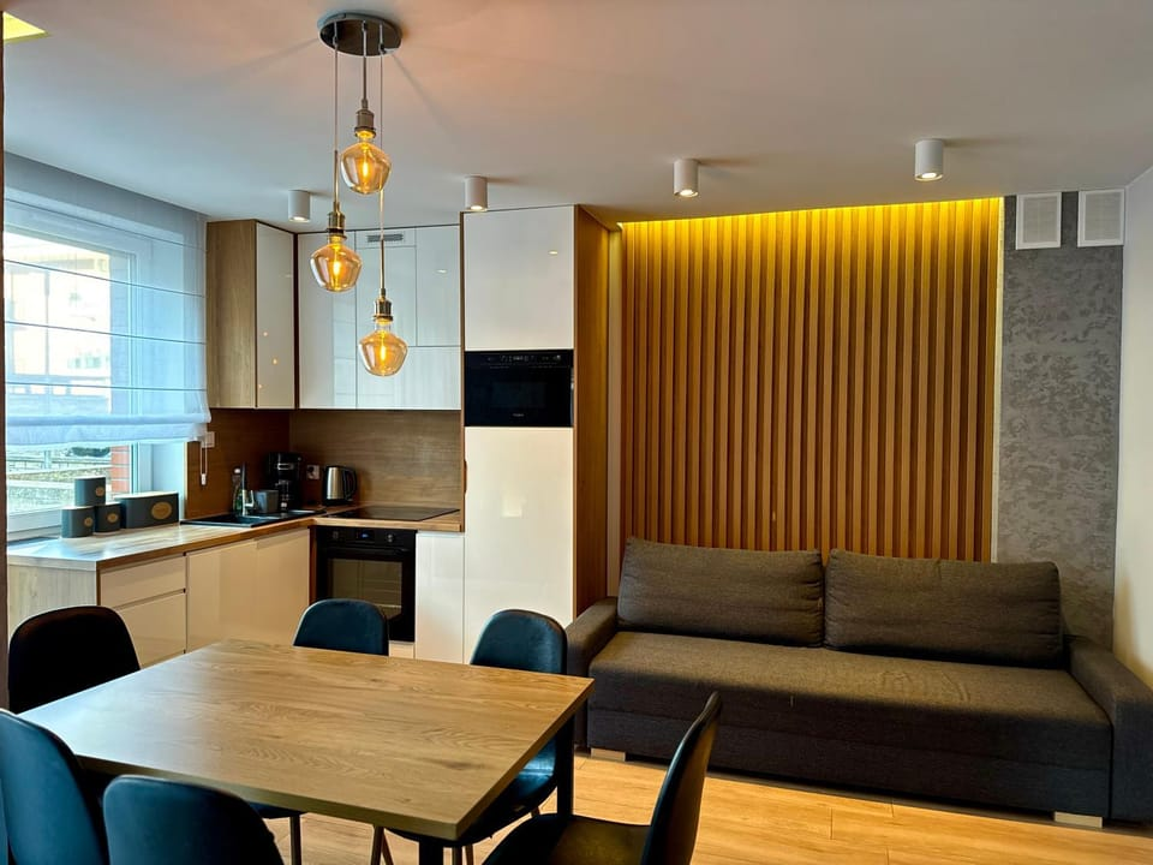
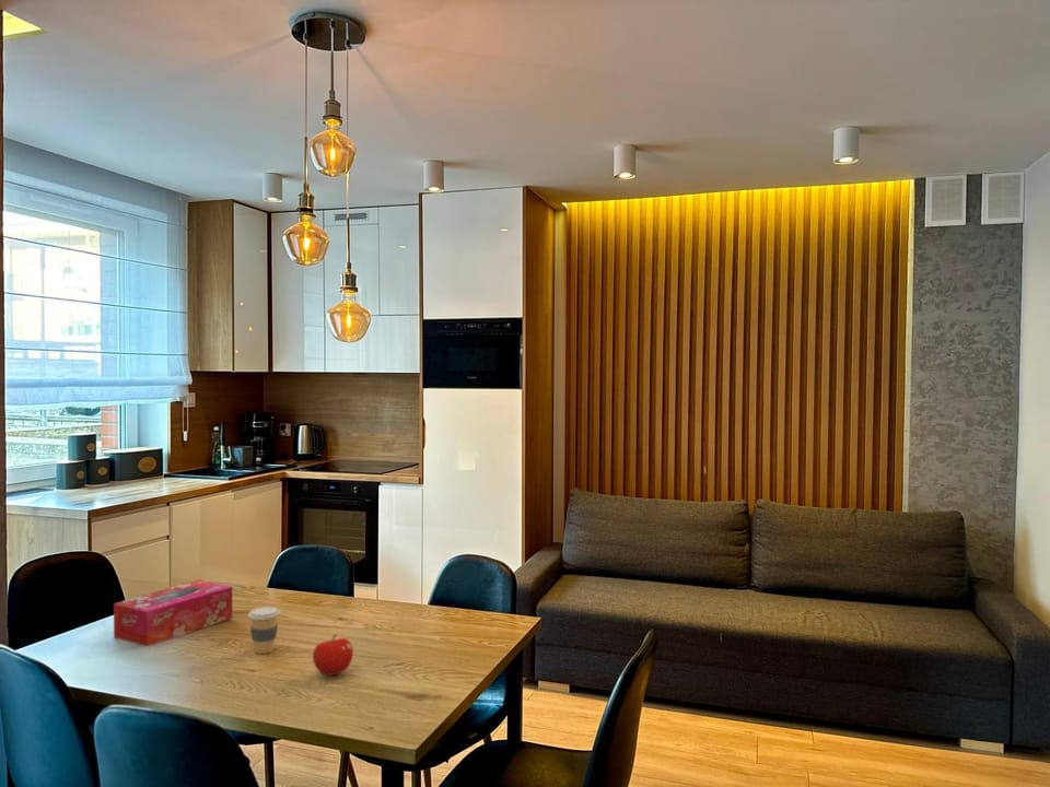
+ coffee cup [247,606,281,655]
+ fruit [312,633,354,677]
+ tissue box [113,578,233,647]
